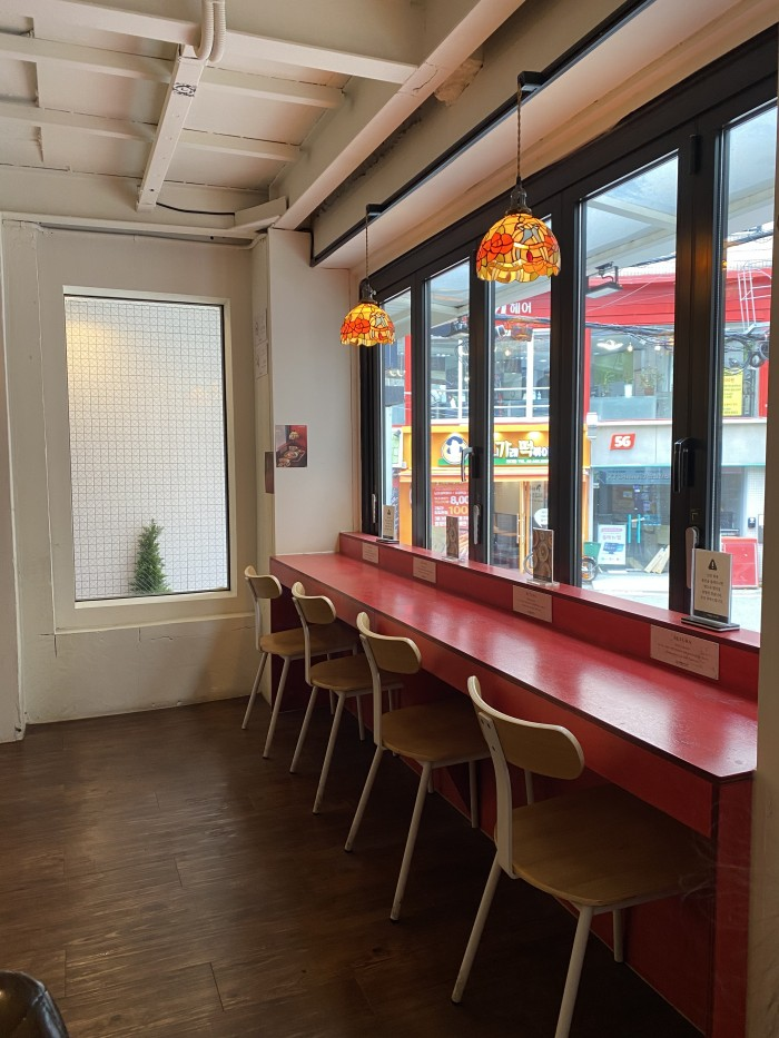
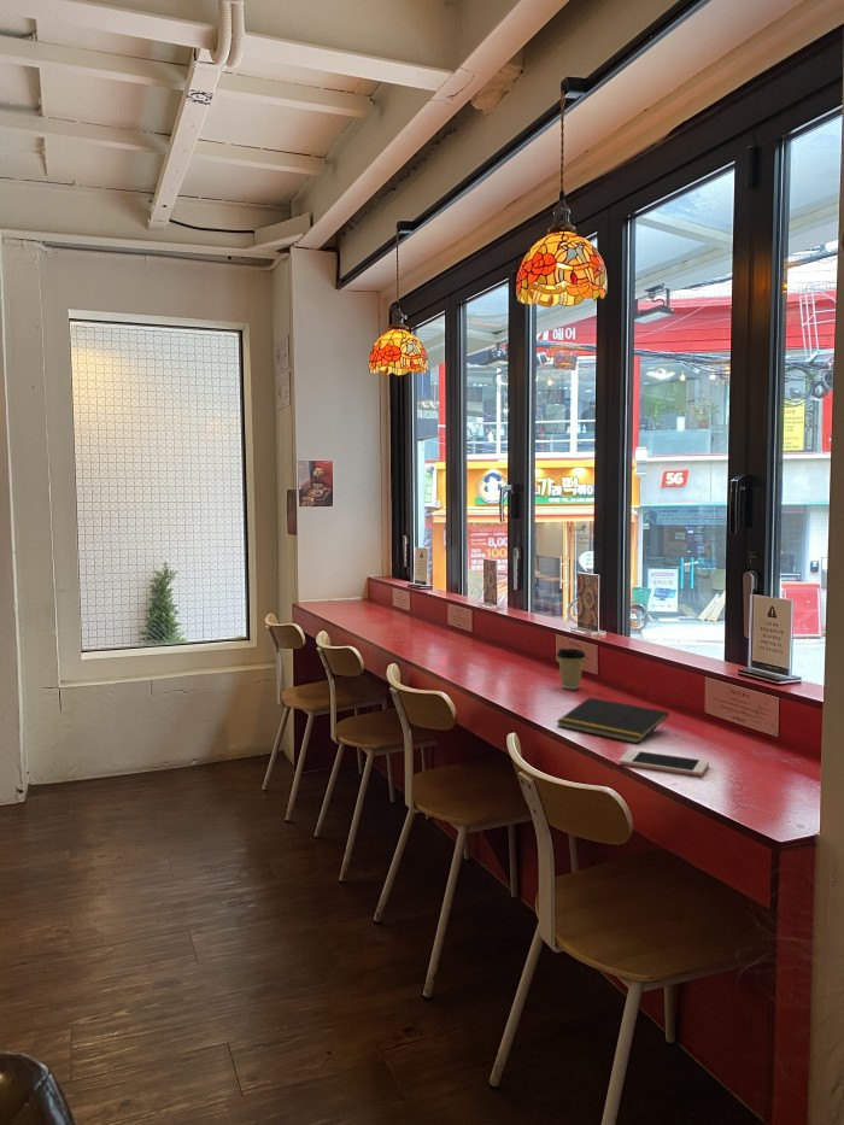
+ cell phone [617,749,710,778]
+ notepad [556,696,669,745]
+ coffee cup [555,648,587,691]
